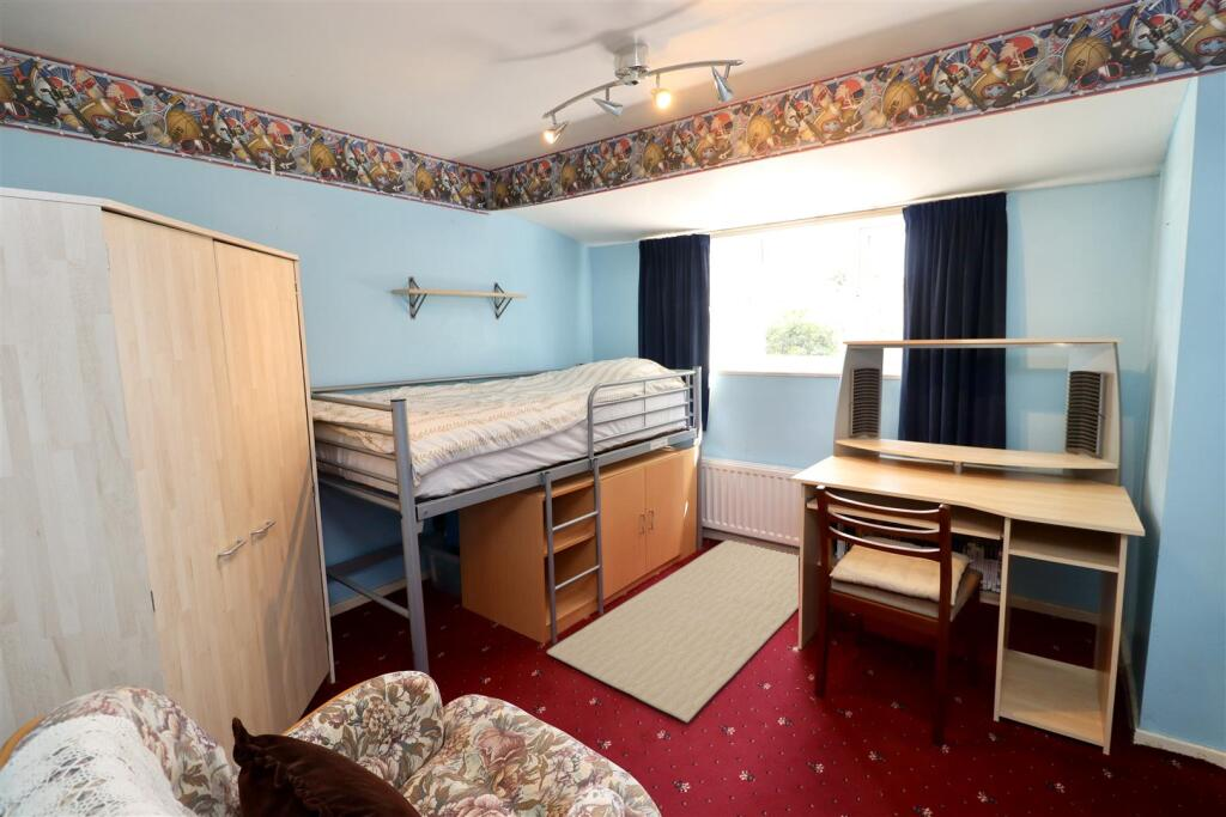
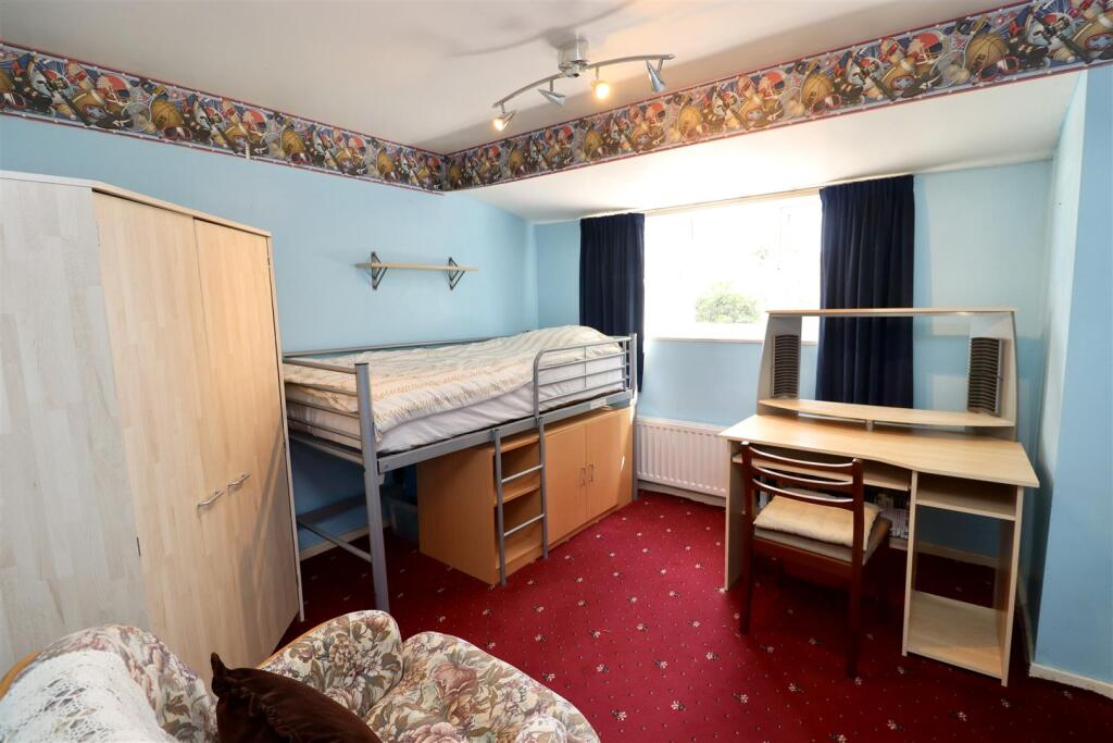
- rug [546,539,800,724]
